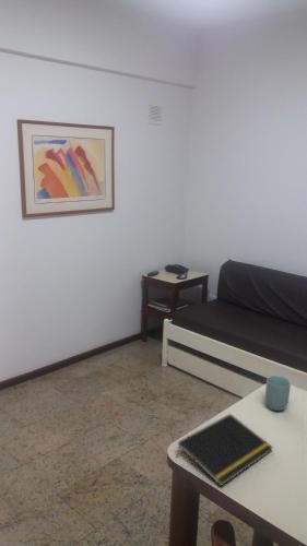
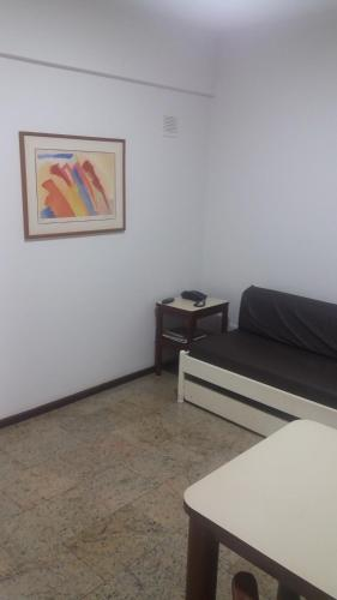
- notepad [175,413,274,487]
- cup [264,375,292,412]
